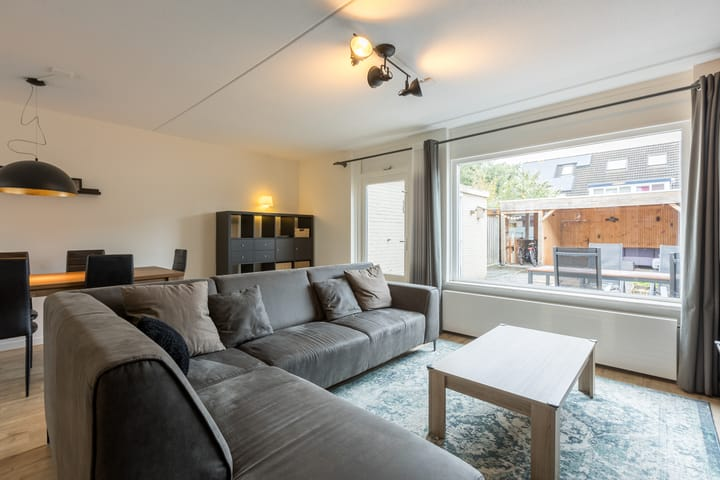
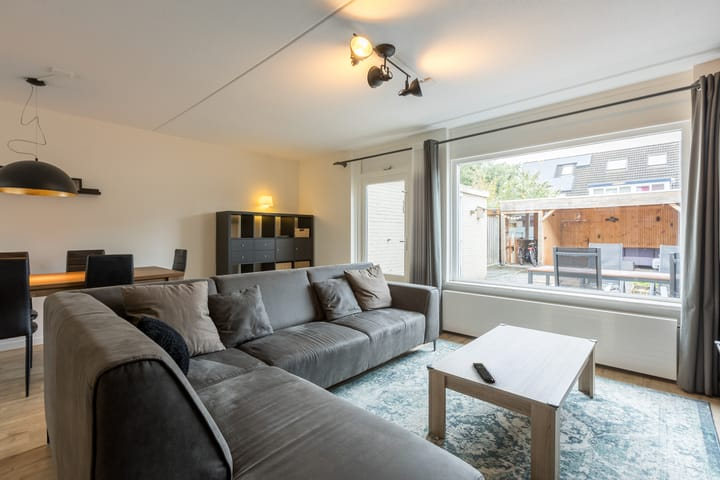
+ remote control [472,362,496,385]
